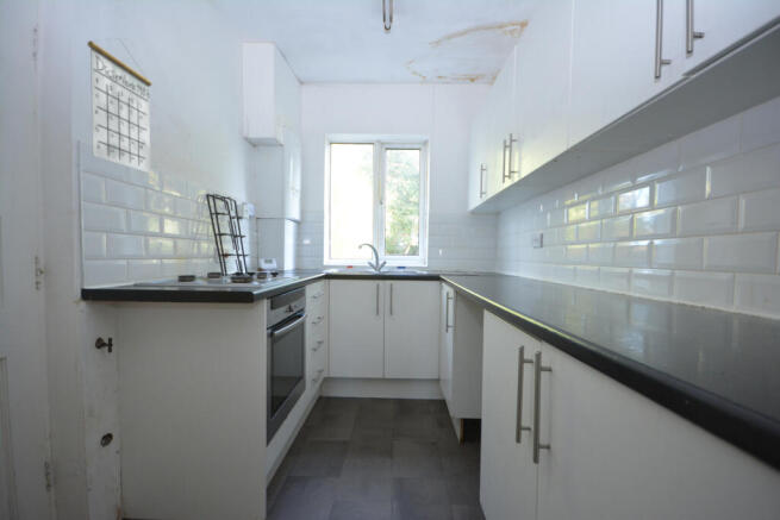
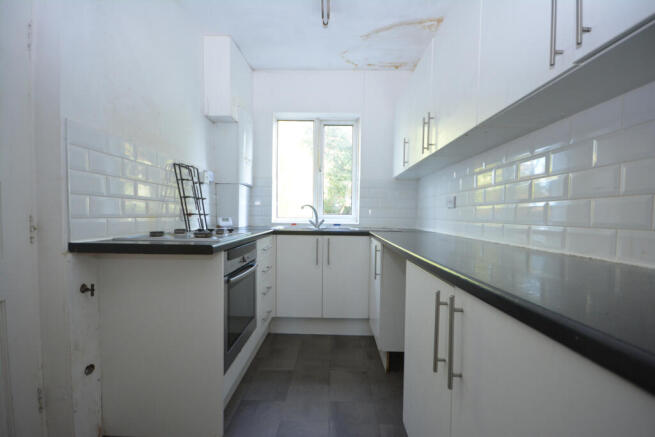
- calendar [87,37,154,175]
